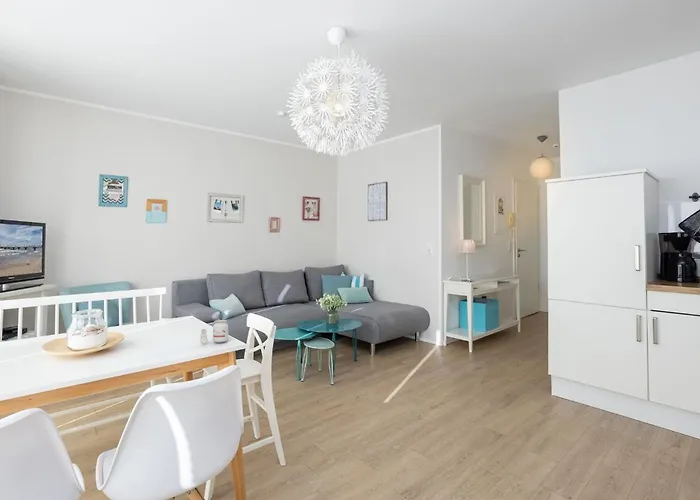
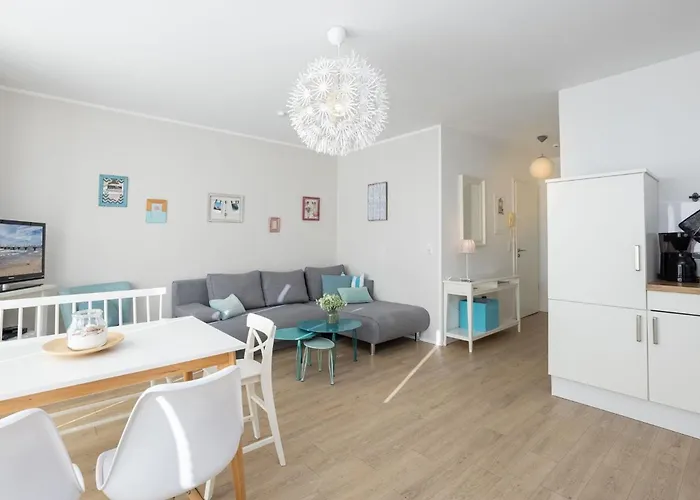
- candle [199,319,229,345]
